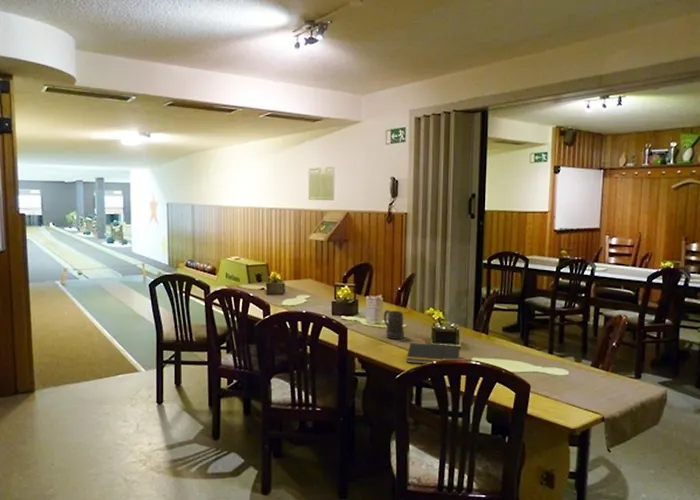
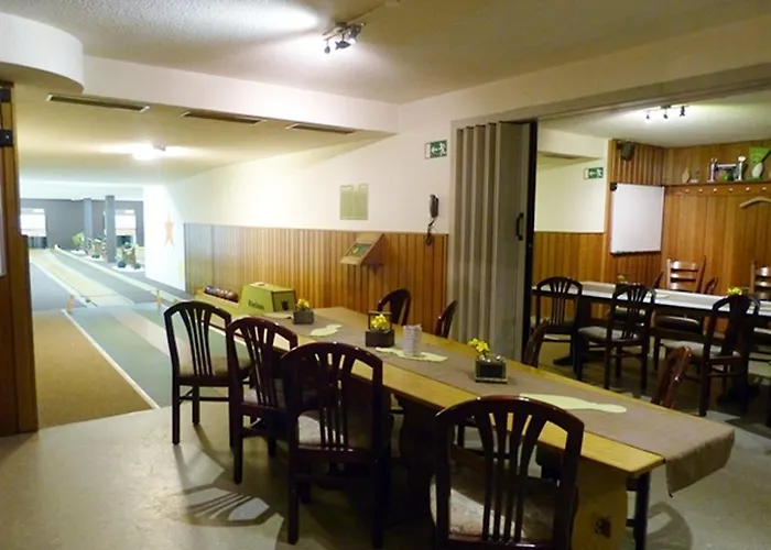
- notepad [406,342,460,365]
- beer mug [383,309,405,340]
